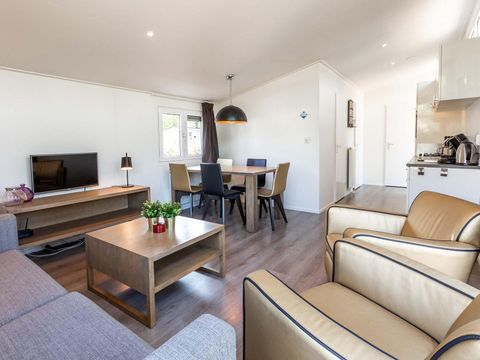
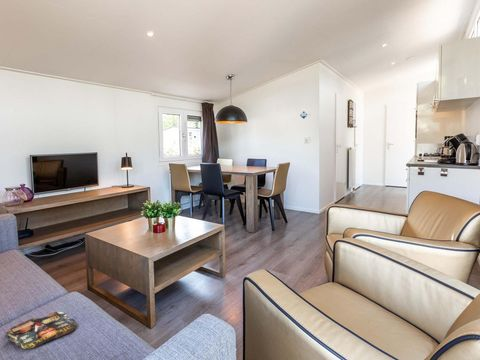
+ magazine [6,310,79,350]
